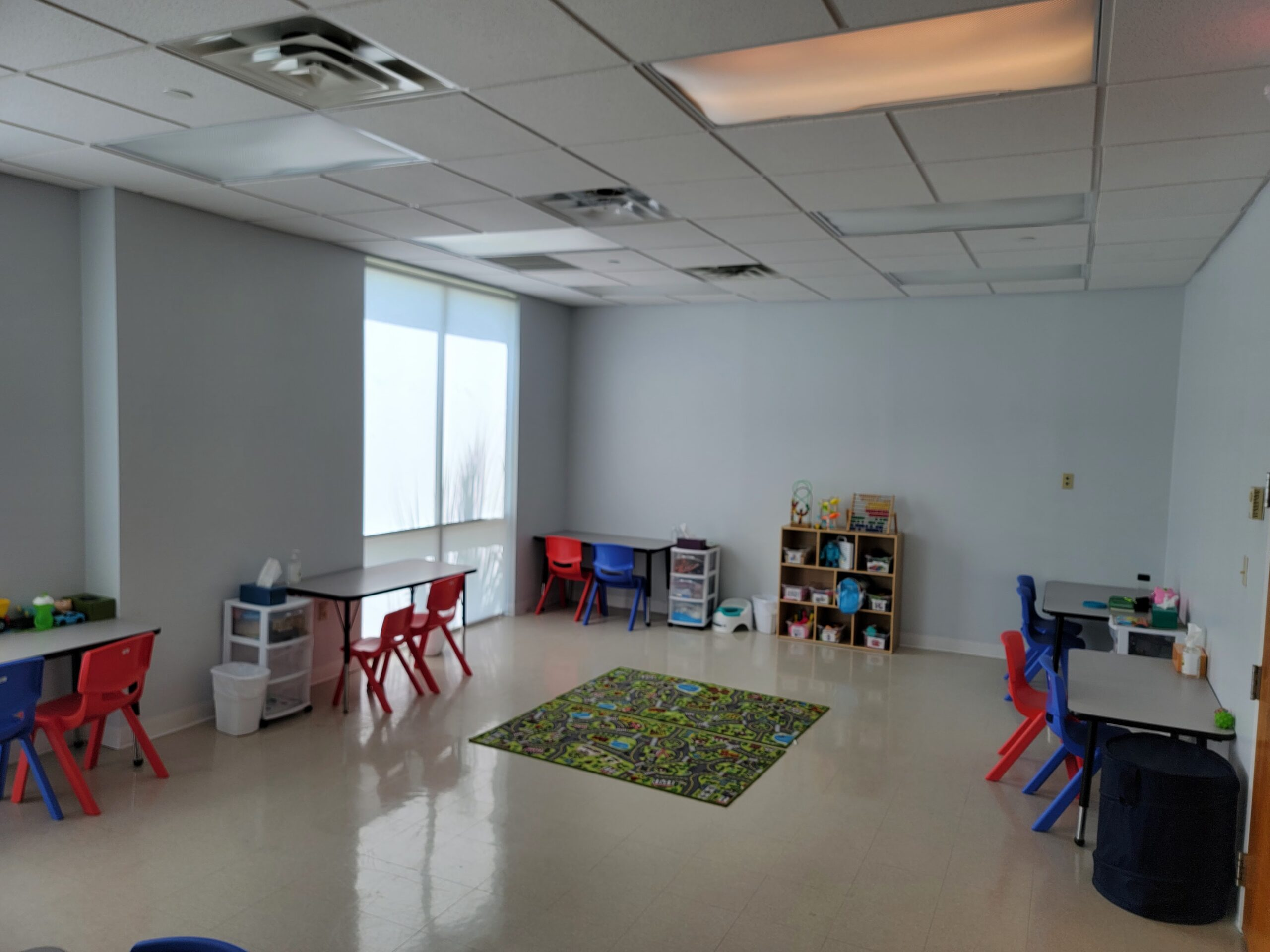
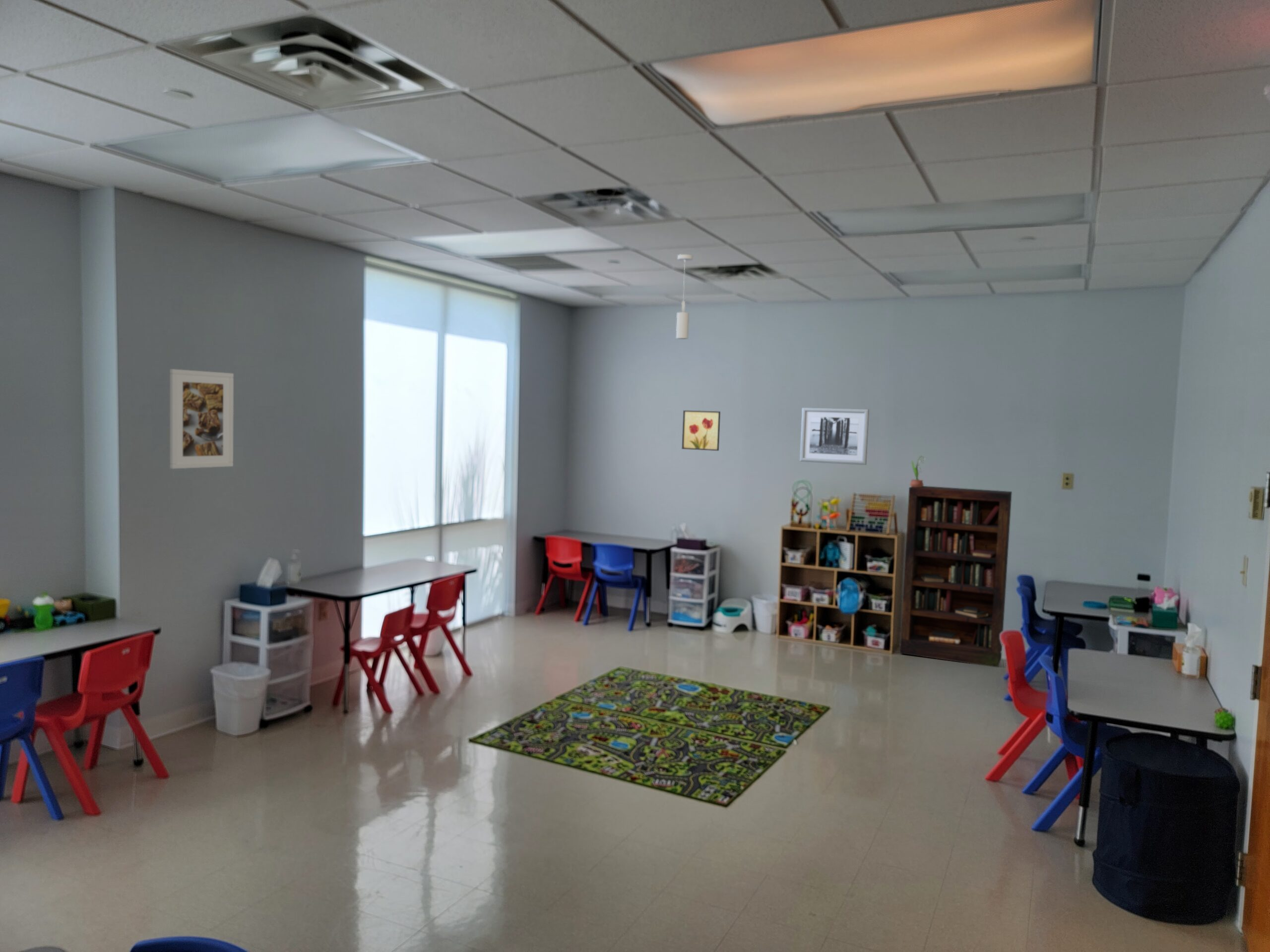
+ pendant light [676,254,693,340]
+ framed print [170,368,234,470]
+ bookcase [899,485,1013,668]
+ potted flower [909,455,927,487]
+ wall art [681,410,721,451]
+ wall art [799,407,870,466]
